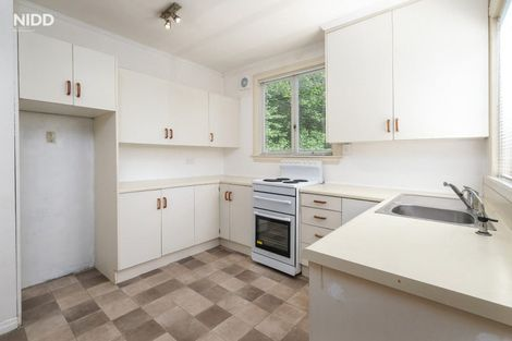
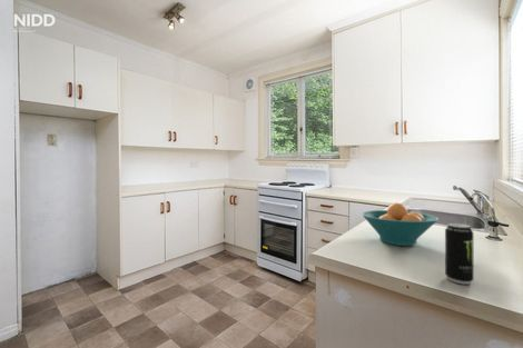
+ beverage can [444,222,475,286]
+ fruit bowl [361,202,440,247]
